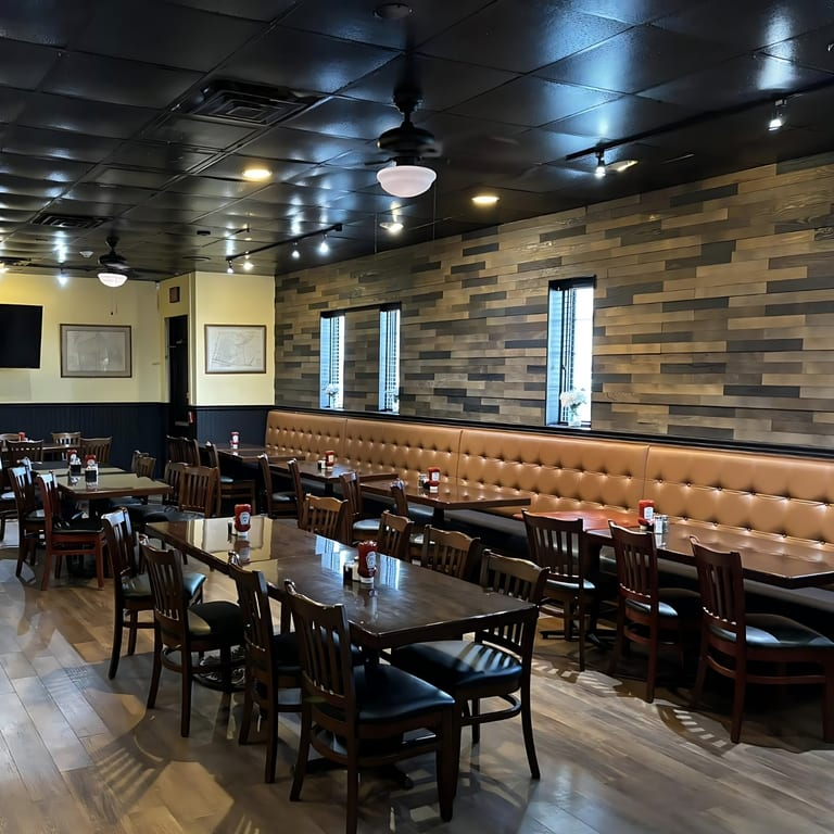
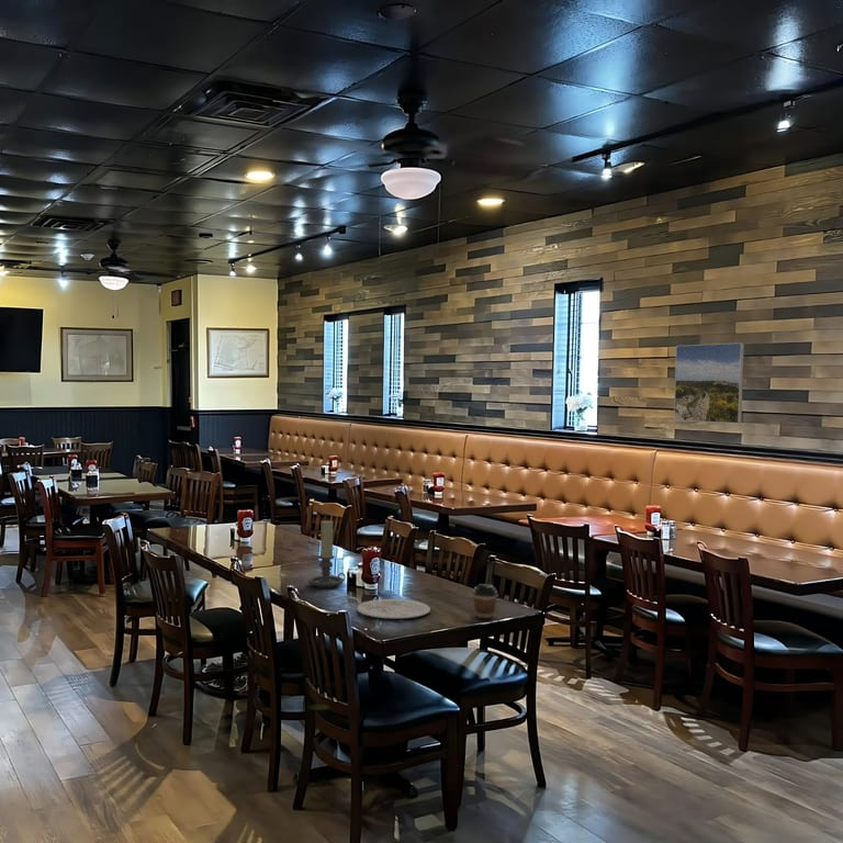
+ candle holder [307,520,347,588]
+ coffee cup [472,583,498,619]
+ plate [356,598,431,619]
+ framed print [673,341,745,425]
